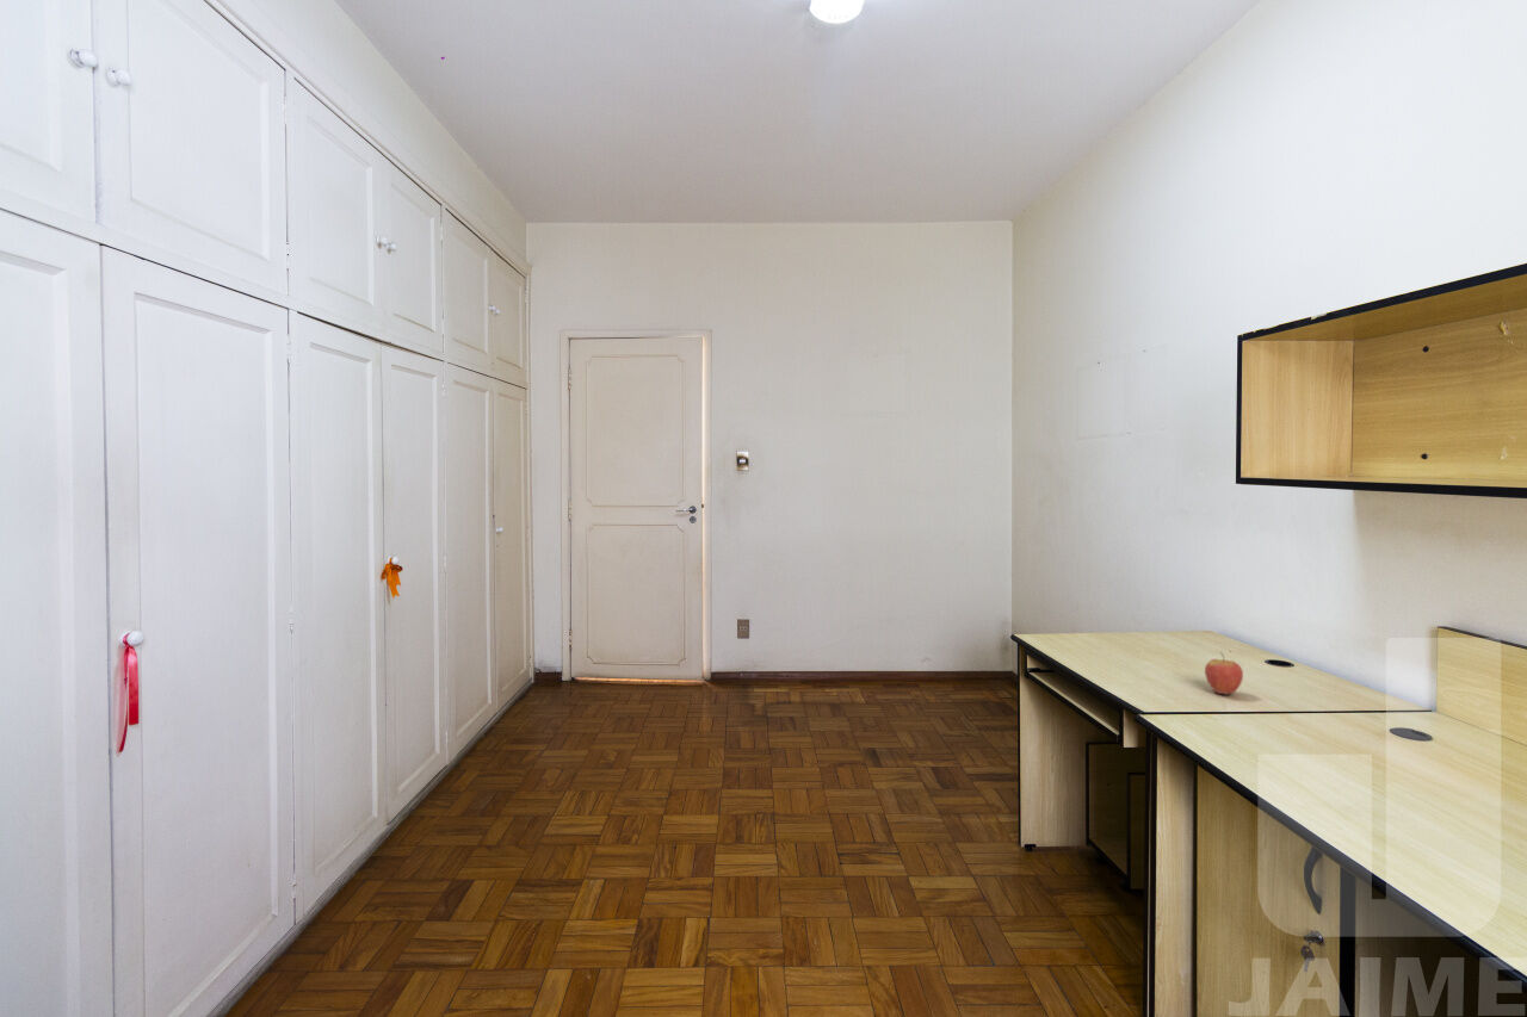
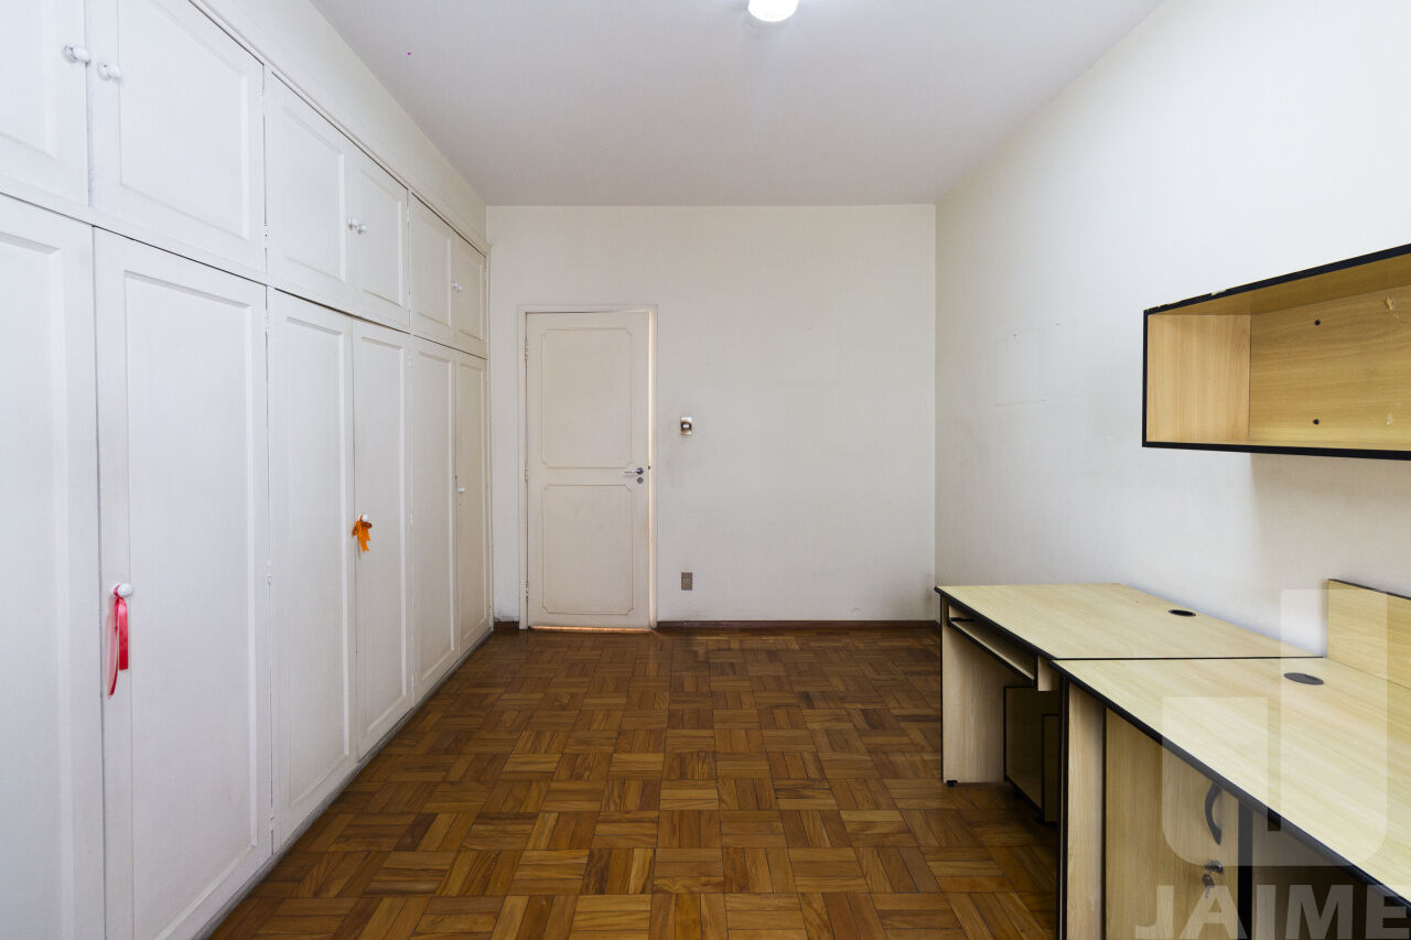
- fruit [1204,651,1244,695]
